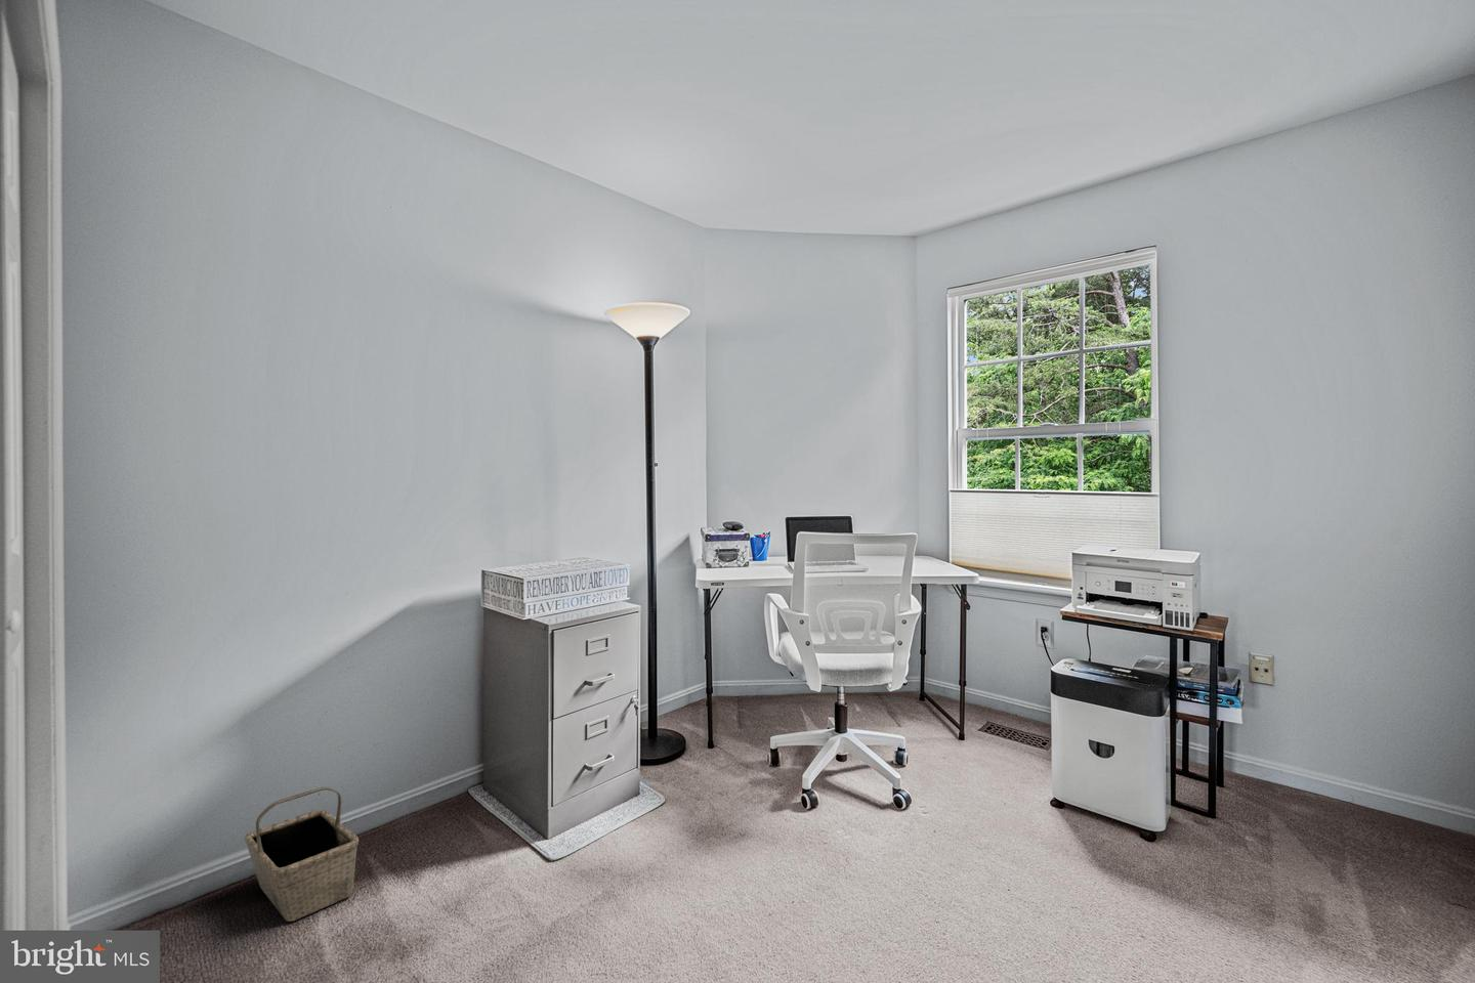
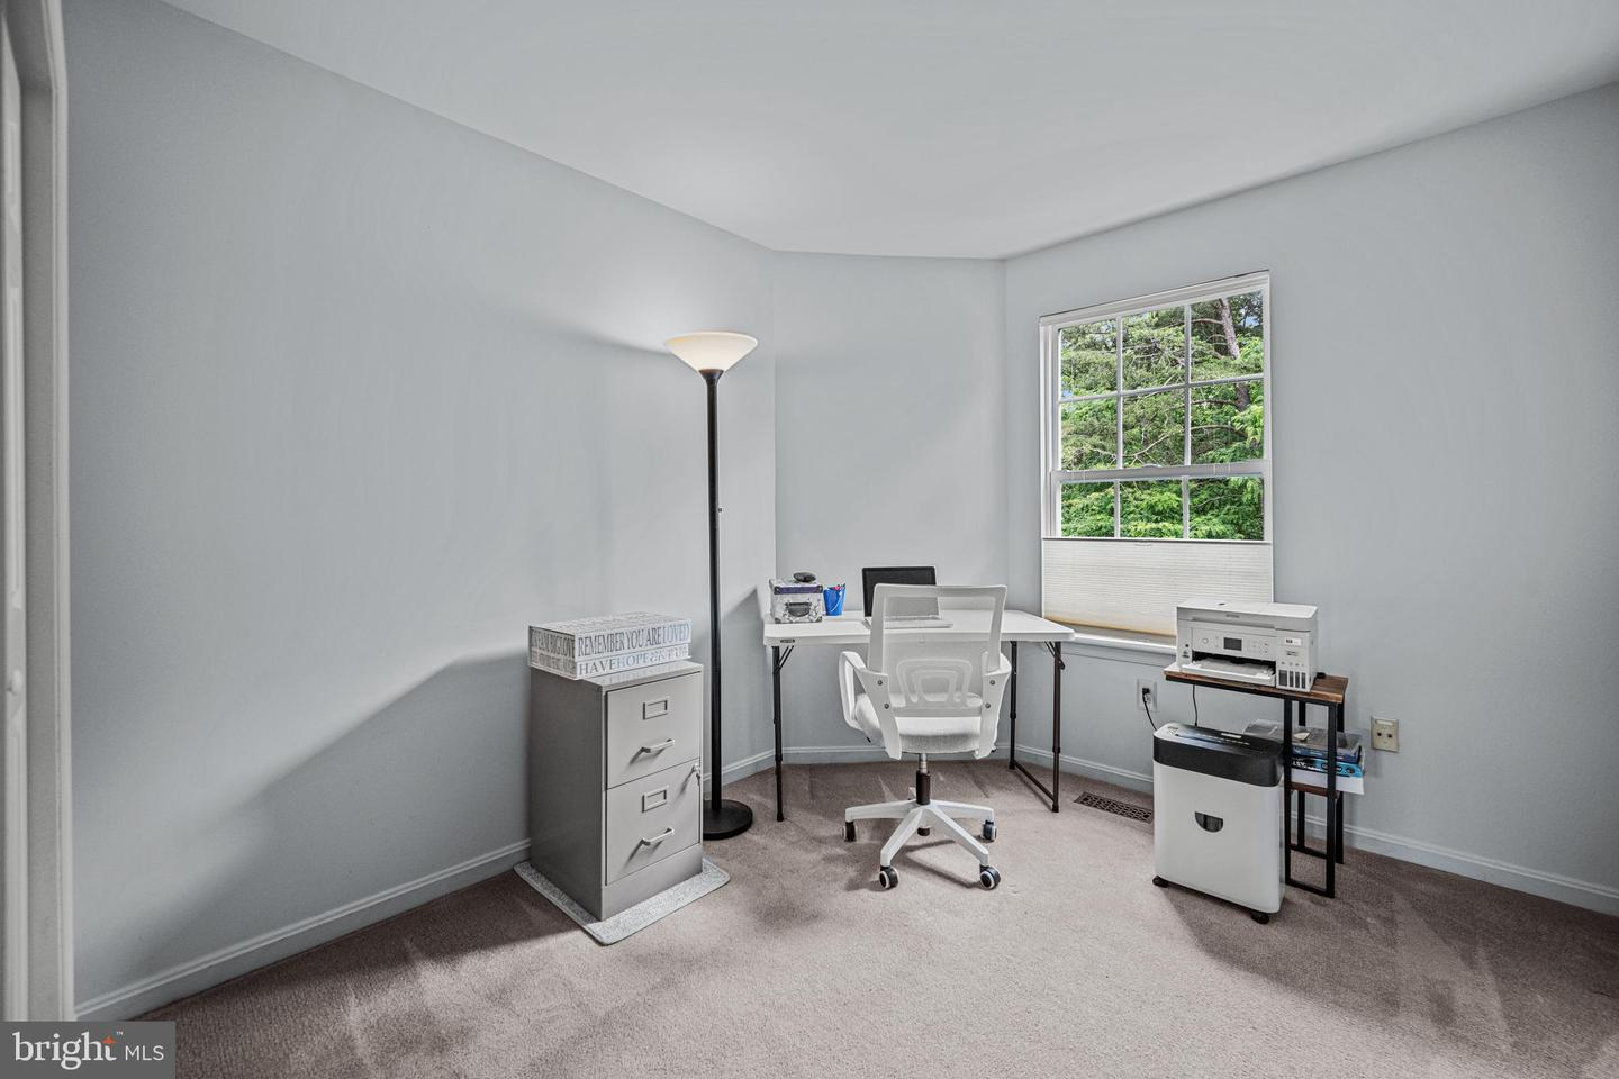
- basket [244,787,360,923]
